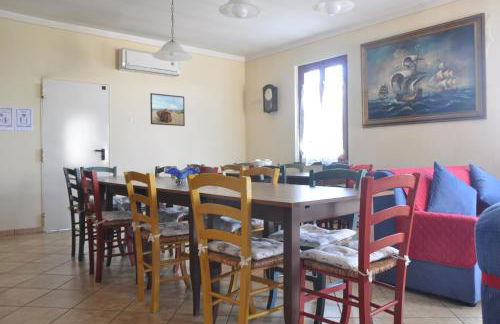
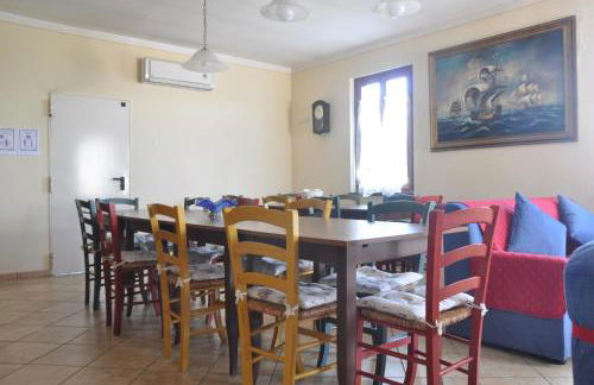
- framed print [149,92,186,127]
